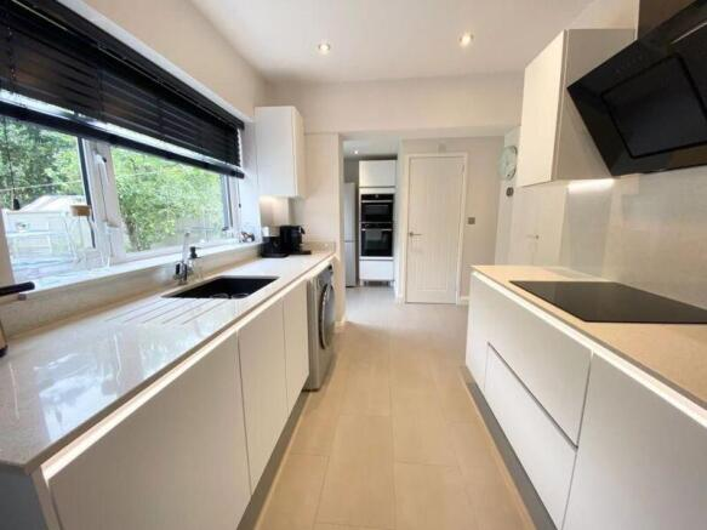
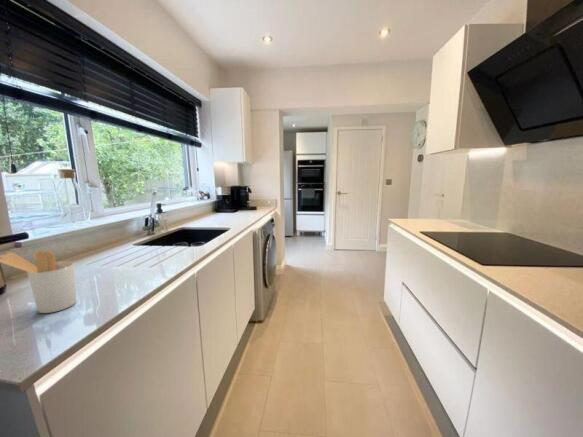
+ utensil holder [0,249,77,314]
